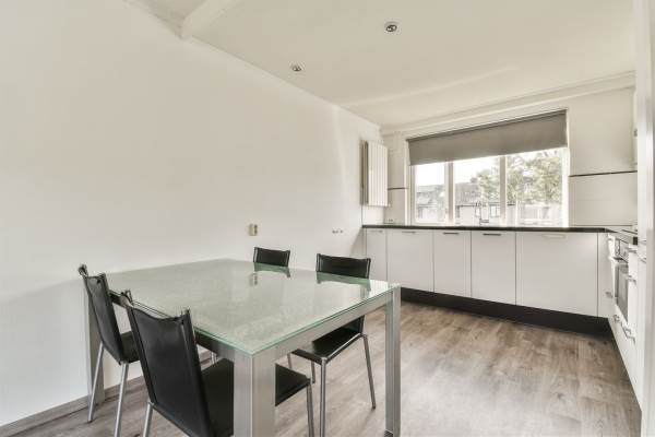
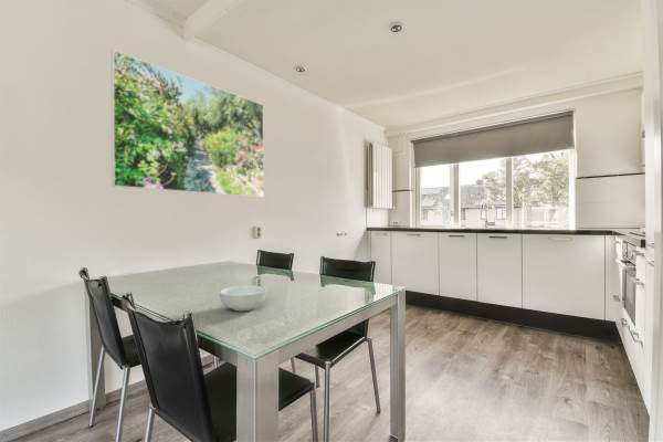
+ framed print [110,49,265,199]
+ cereal bowl [219,284,267,313]
